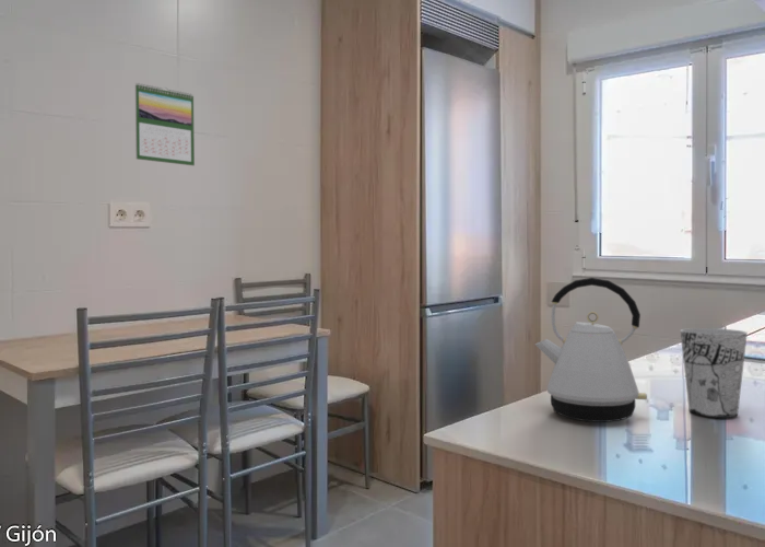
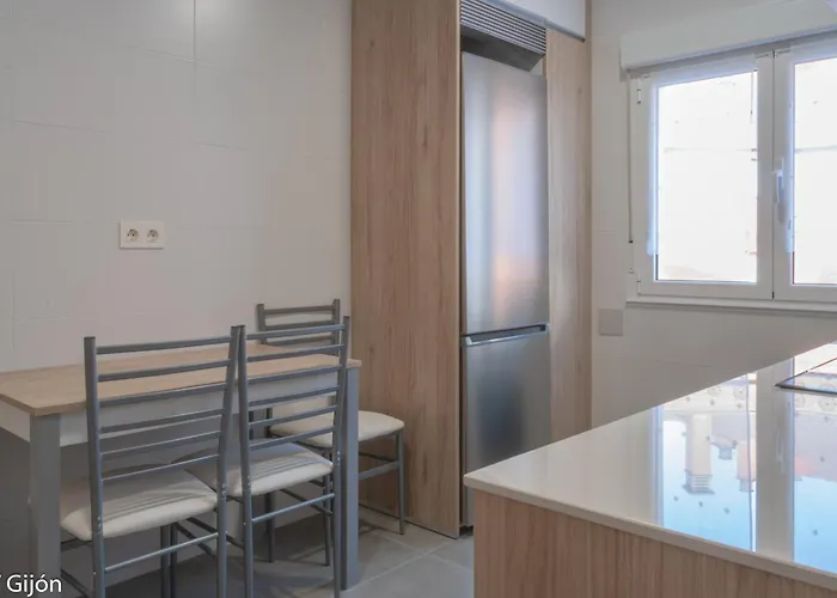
- kettle [534,277,648,423]
- calendar [134,82,196,166]
- cup [679,327,749,419]
